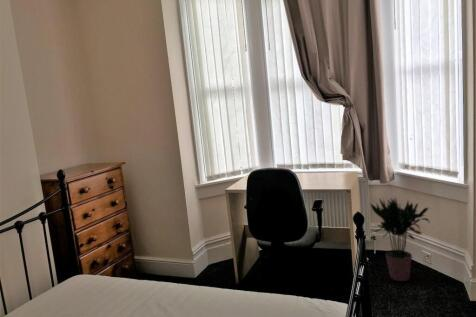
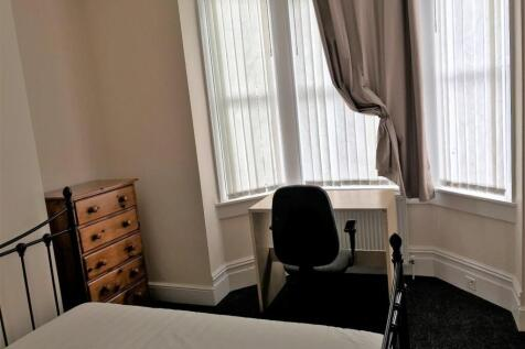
- potted plant [369,197,431,282]
